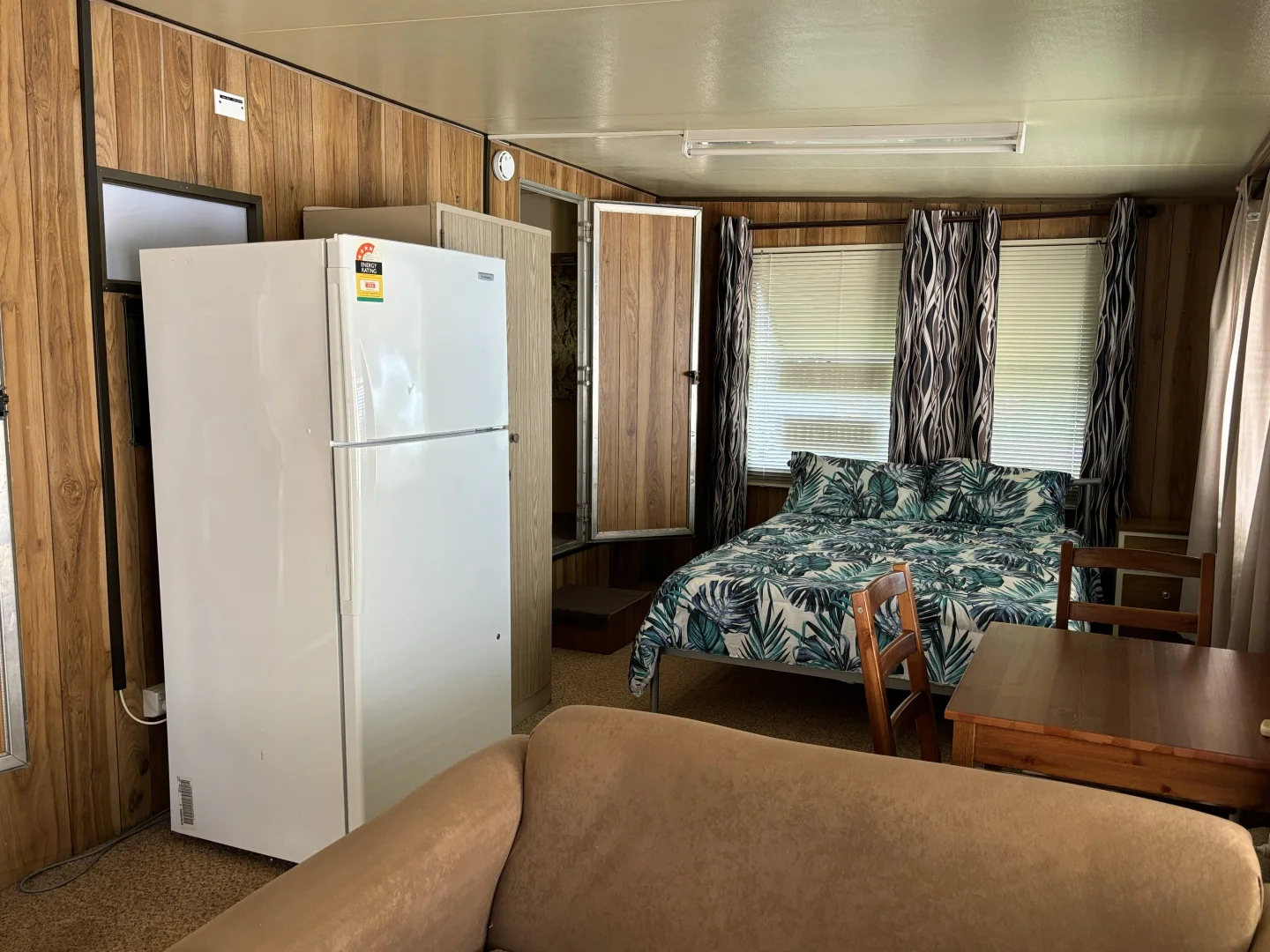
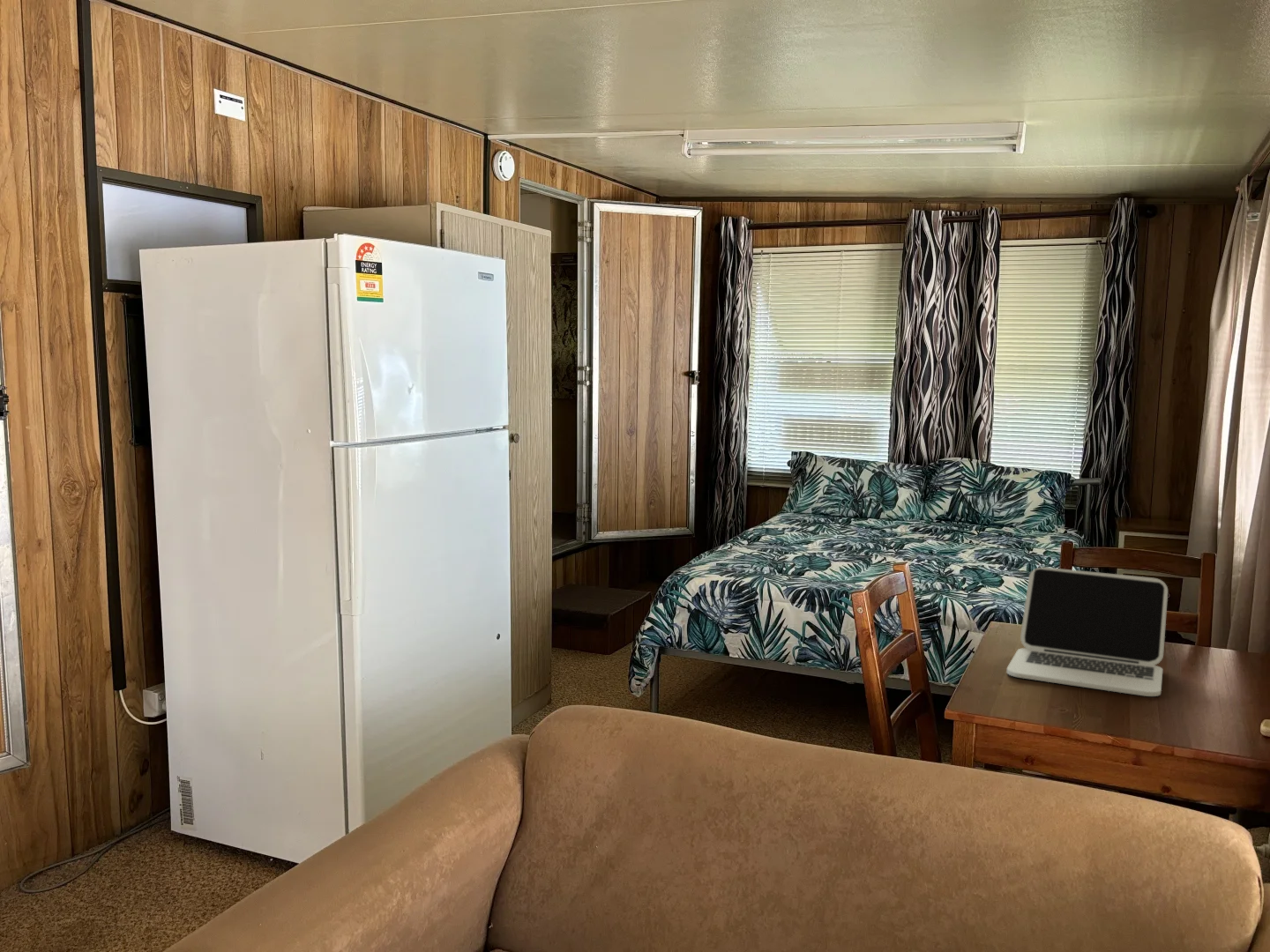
+ laptop [1005,567,1169,697]
